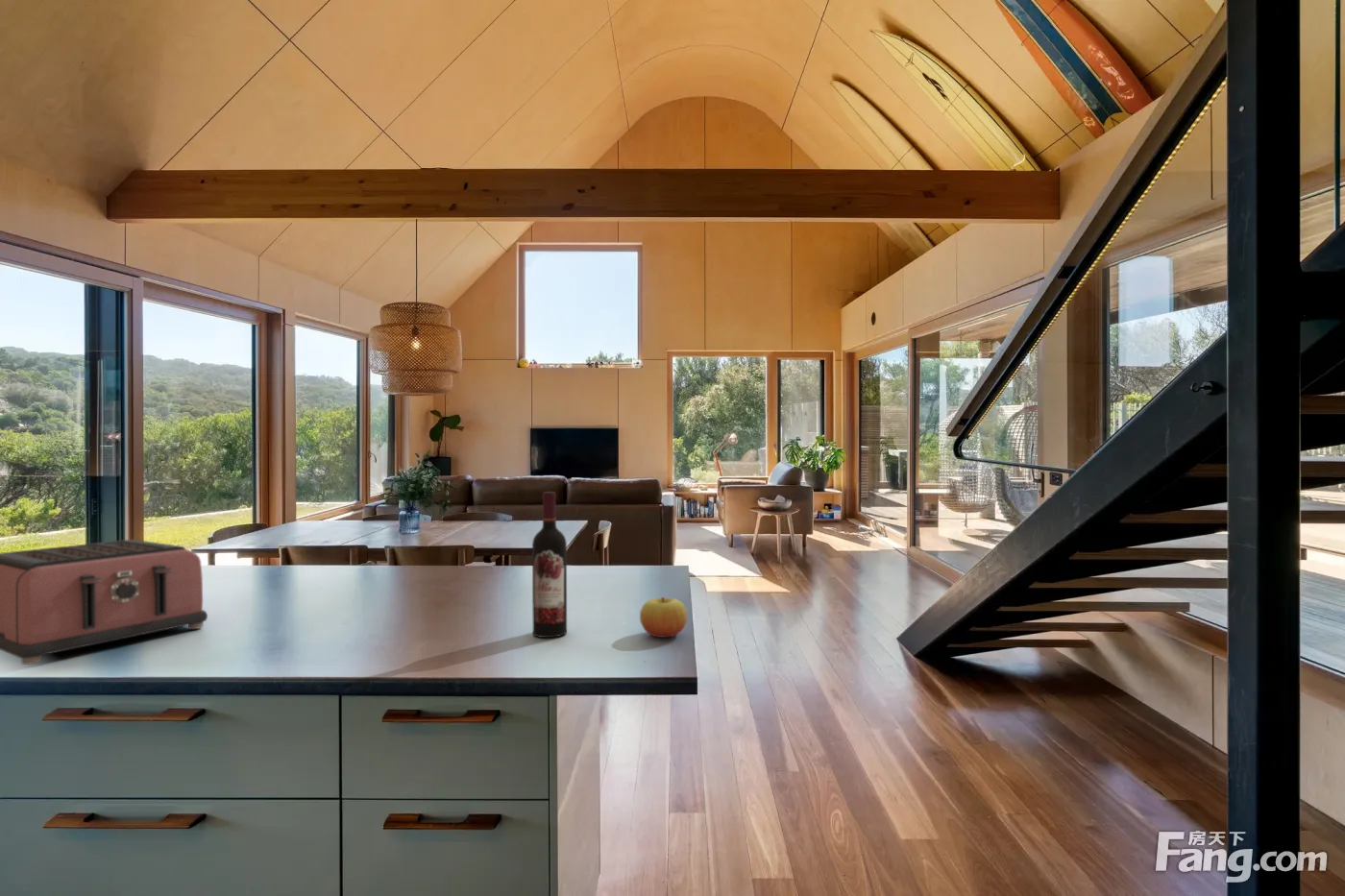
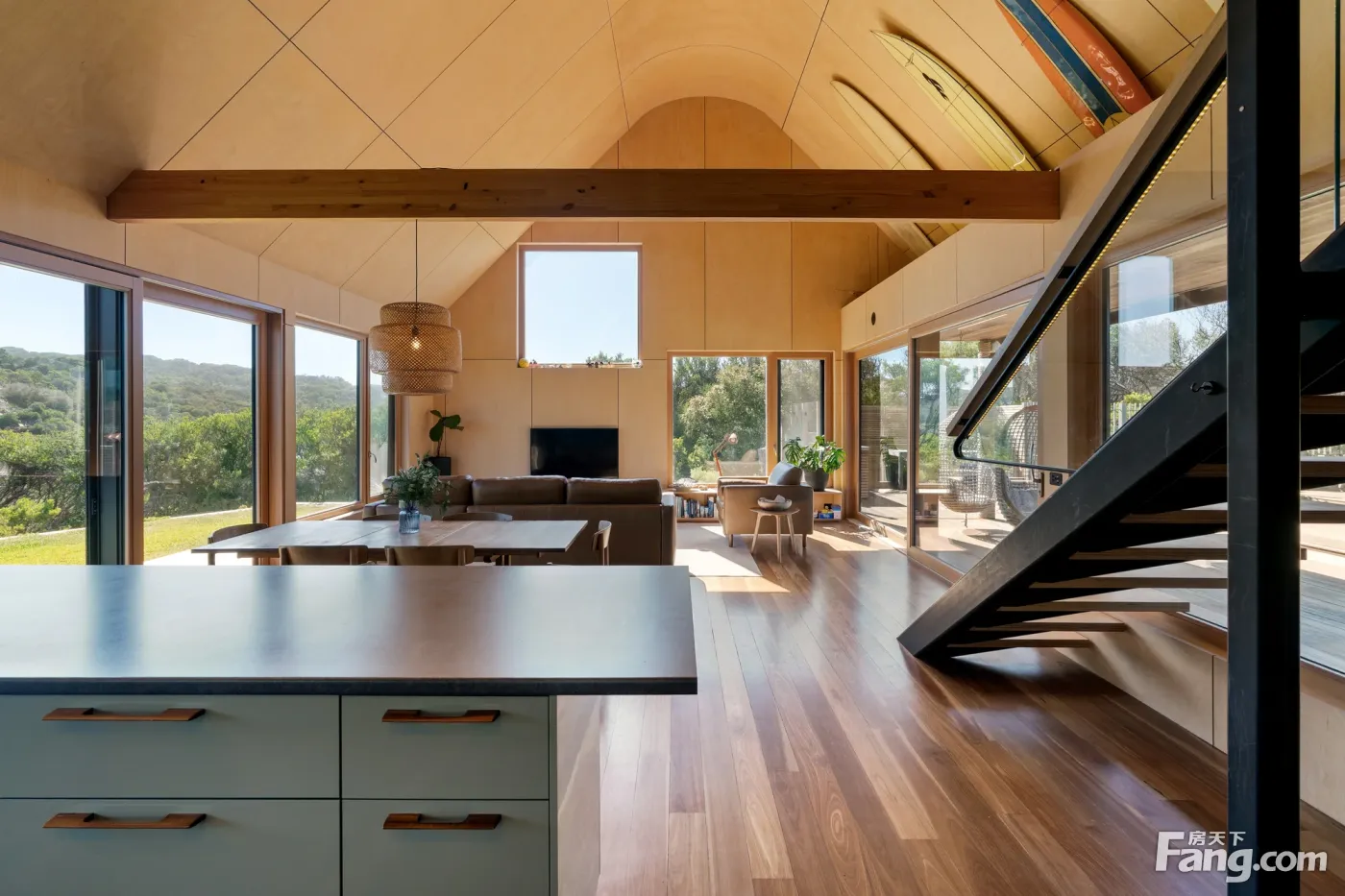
- toaster [0,539,208,666]
- wine bottle [531,491,568,639]
- apple [639,596,688,639]
